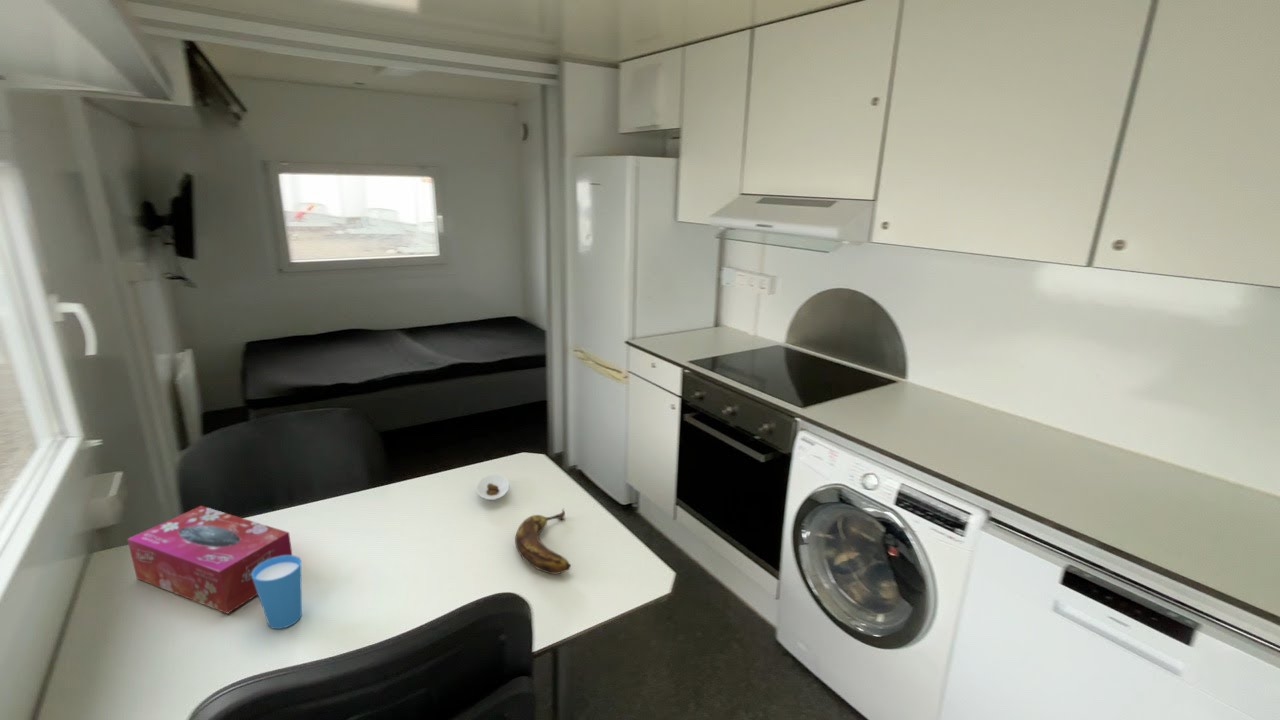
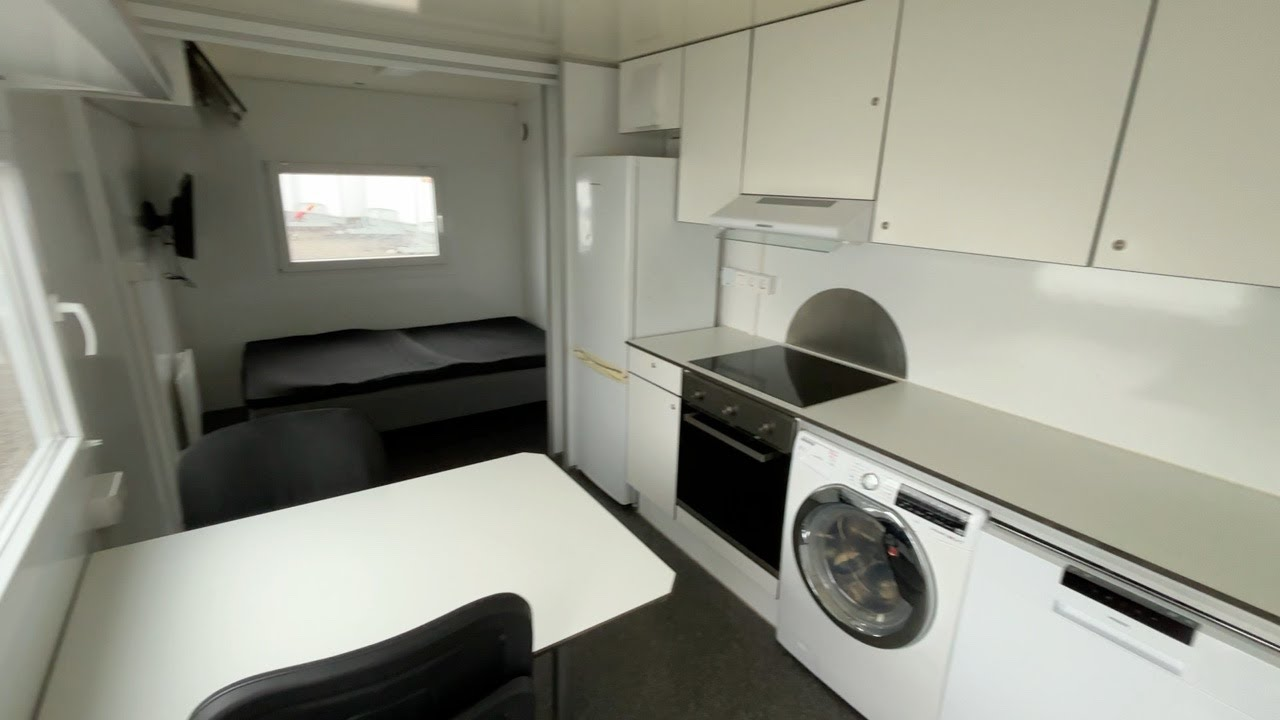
- cup [252,554,303,630]
- tissue box [126,505,293,615]
- saucer [476,473,510,502]
- banana [514,507,571,575]
